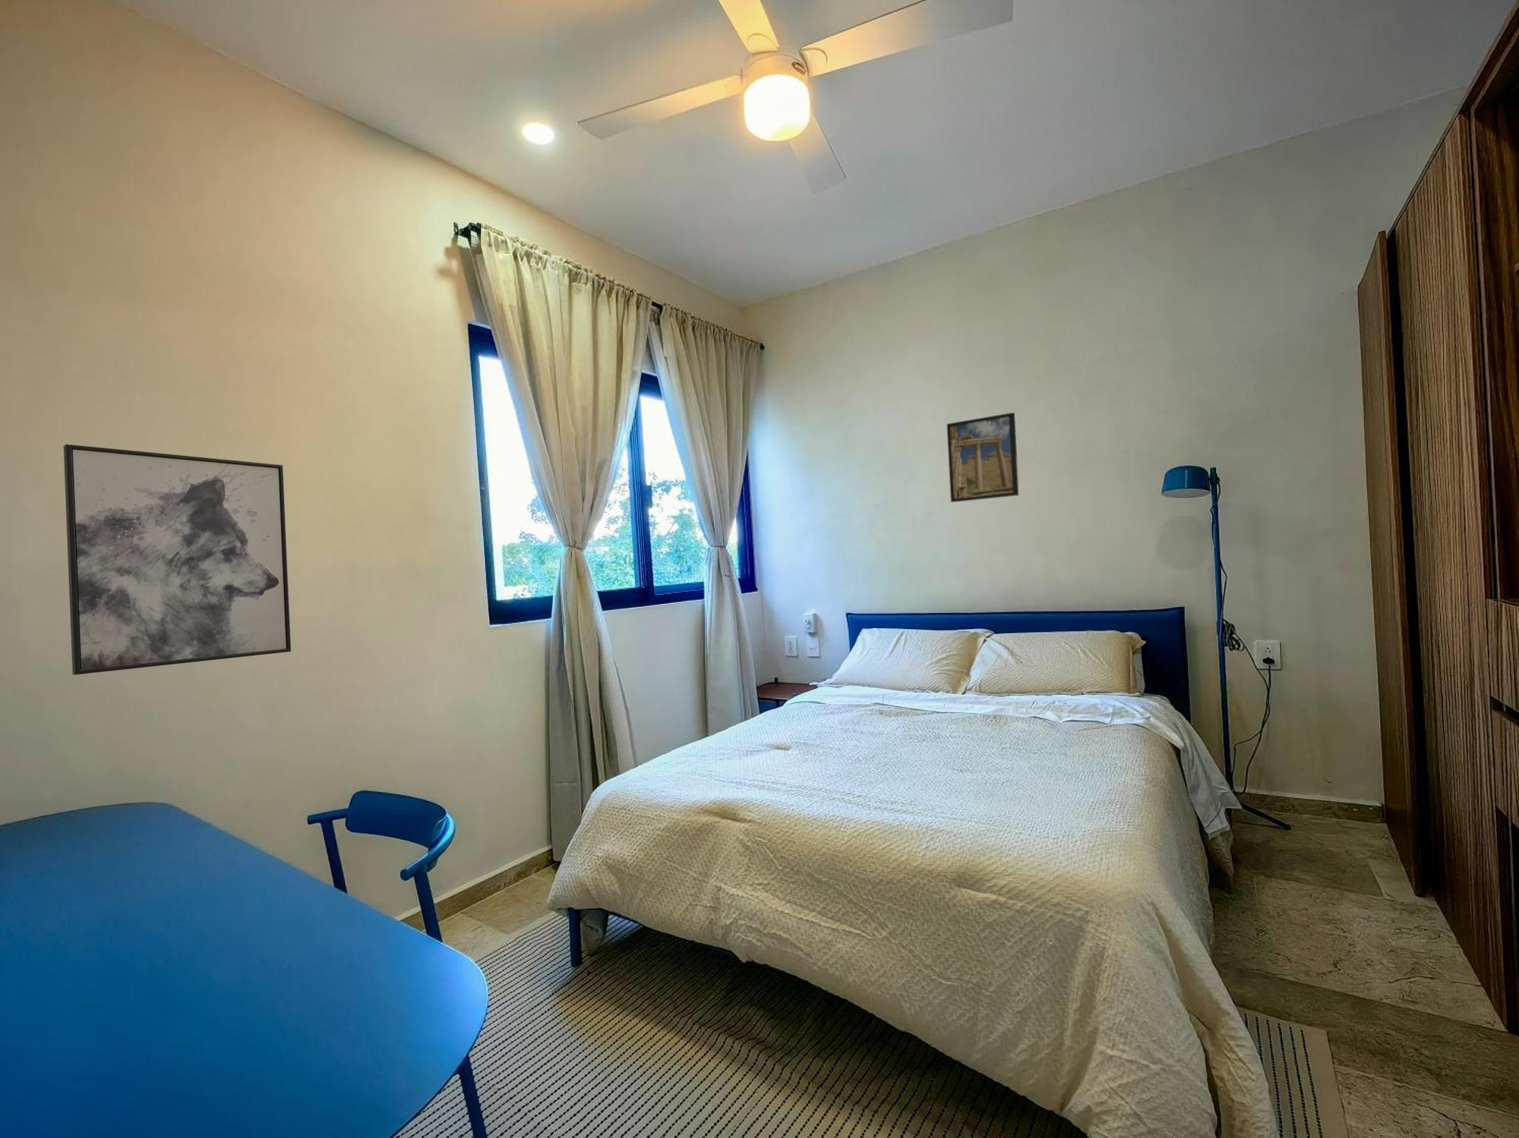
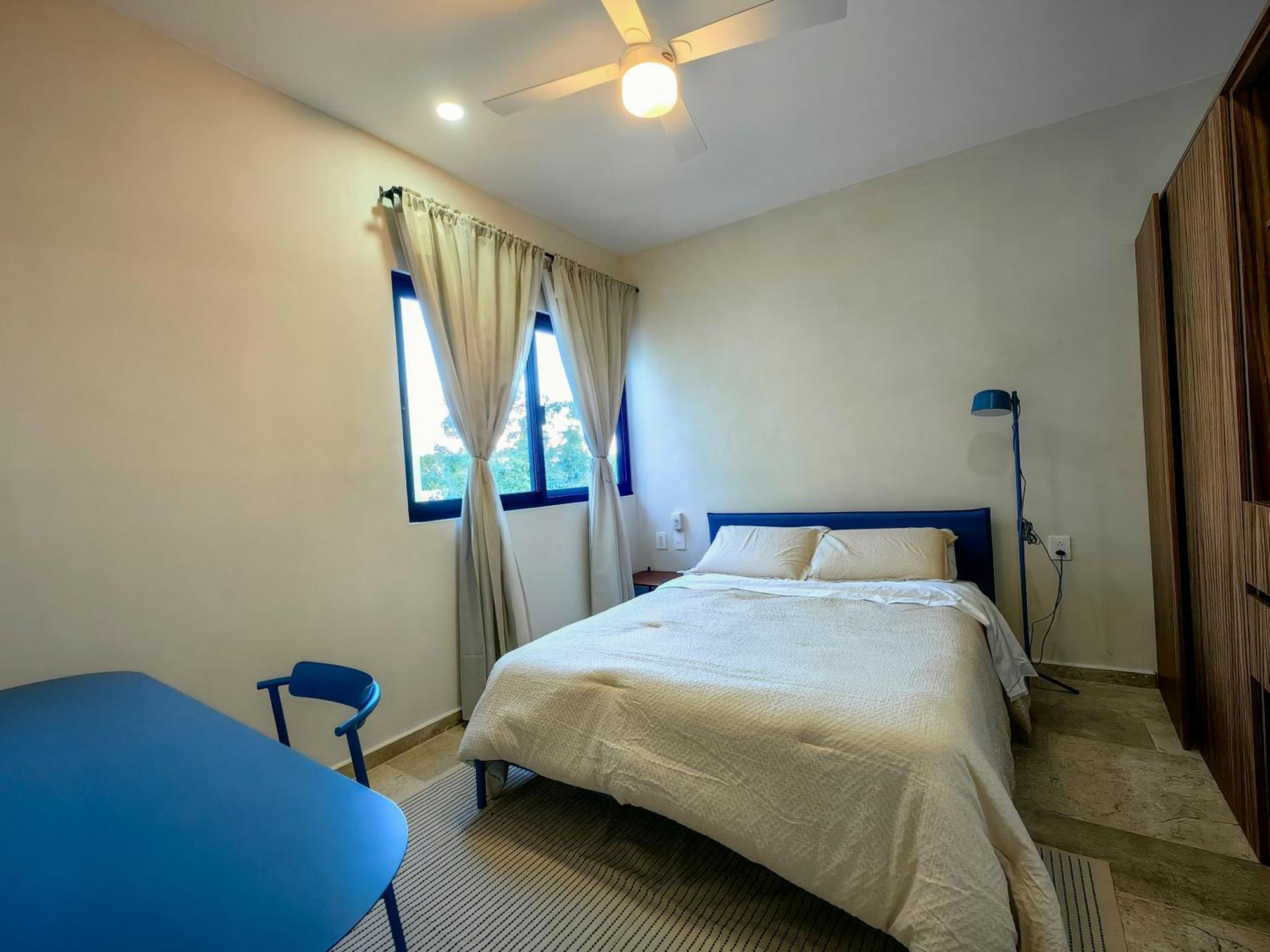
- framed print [946,412,1020,503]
- wall art [63,443,292,675]
